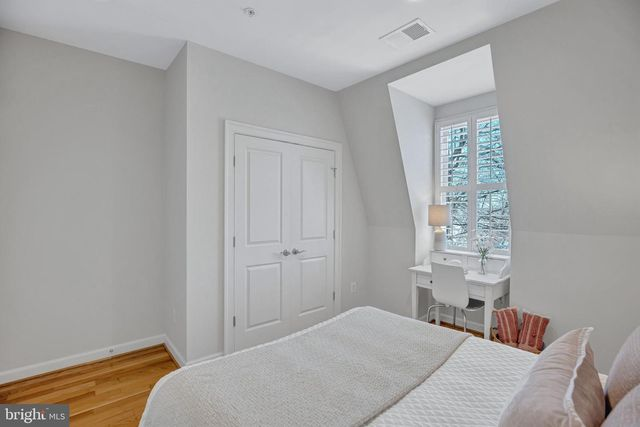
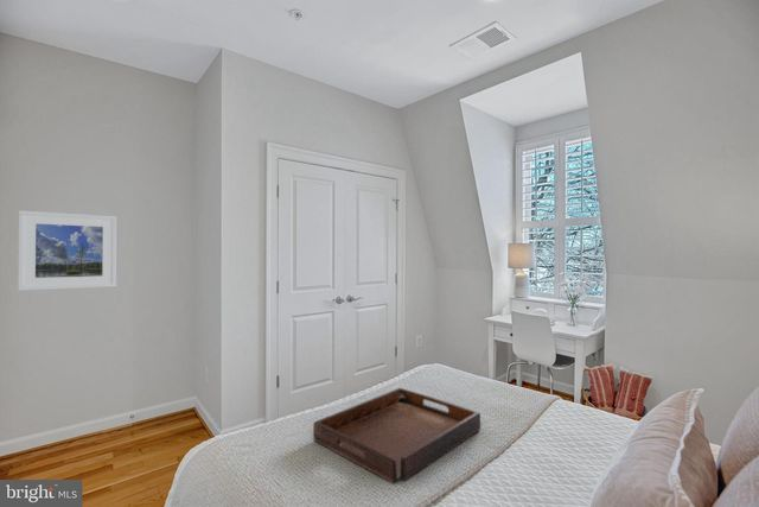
+ serving tray [312,387,481,484]
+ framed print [17,209,117,292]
